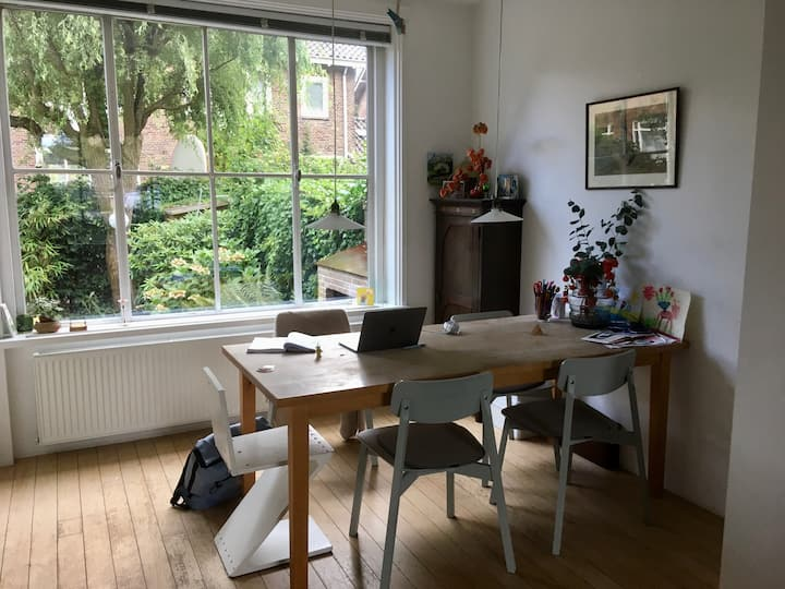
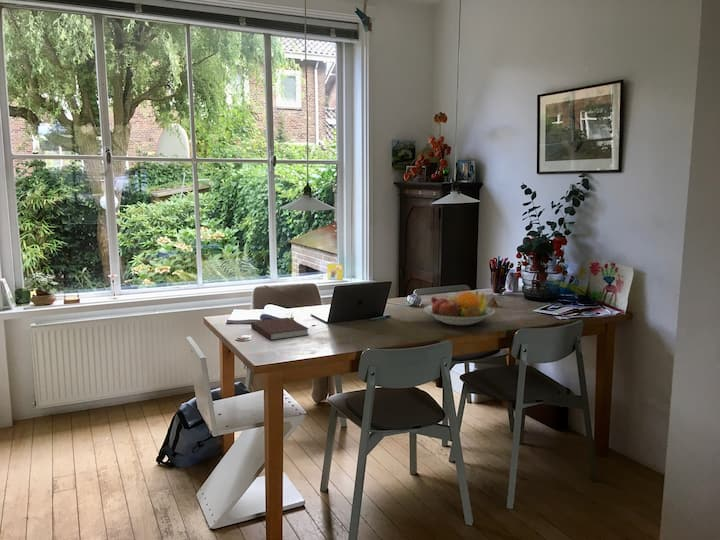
+ notebook [250,317,310,341]
+ fruit bowl [423,290,495,326]
